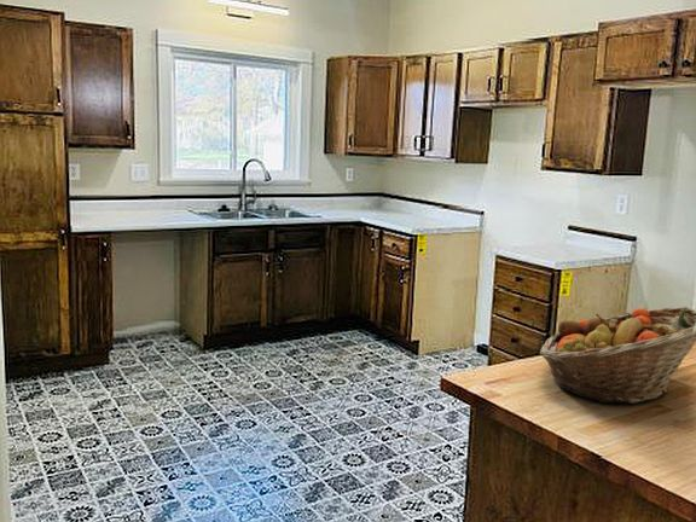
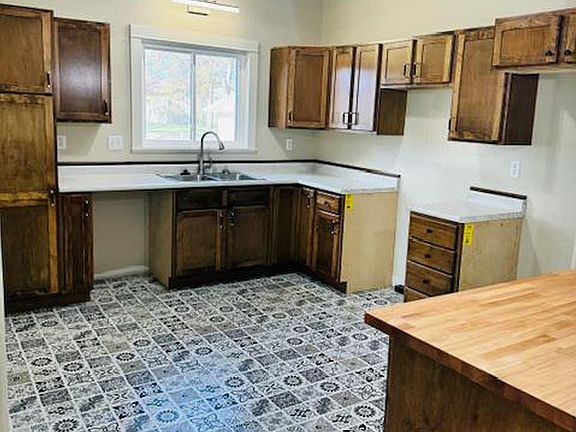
- fruit basket [539,306,696,405]
